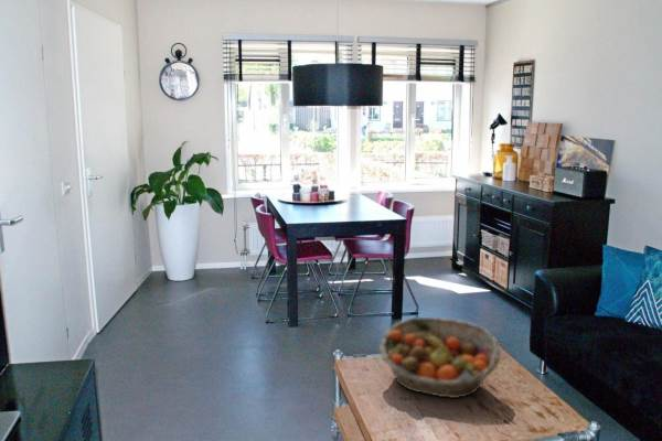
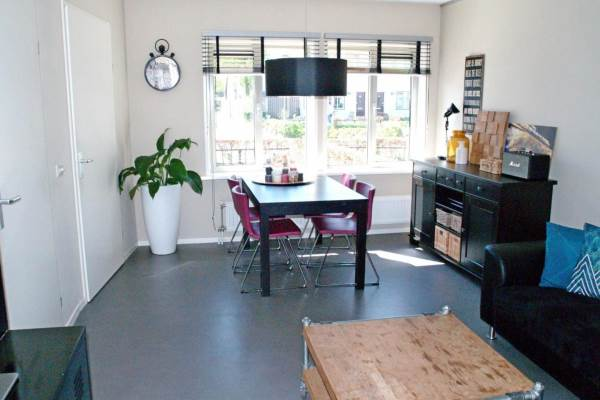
- fruit basket [378,316,502,399]
